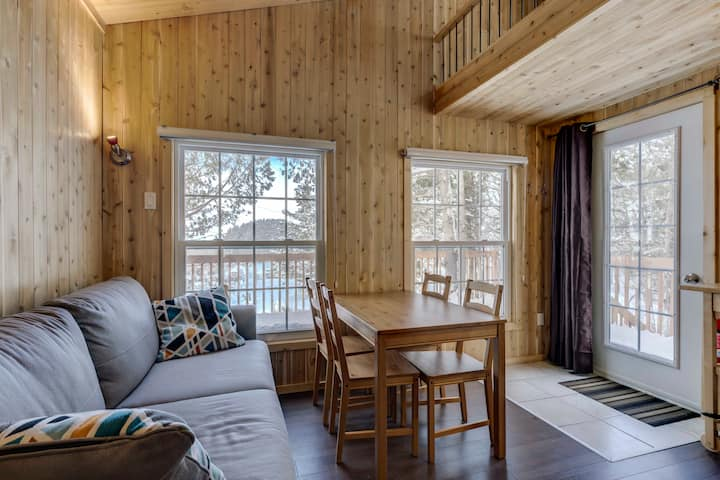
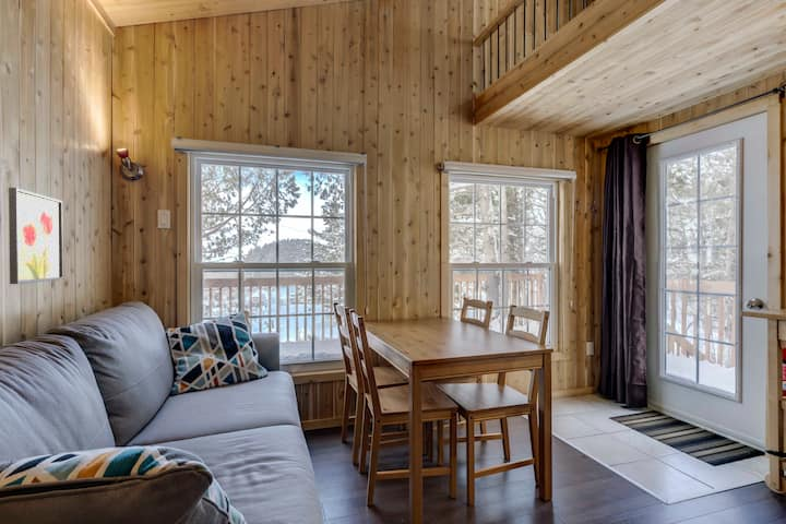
+ wall art [8,187,64,285]
